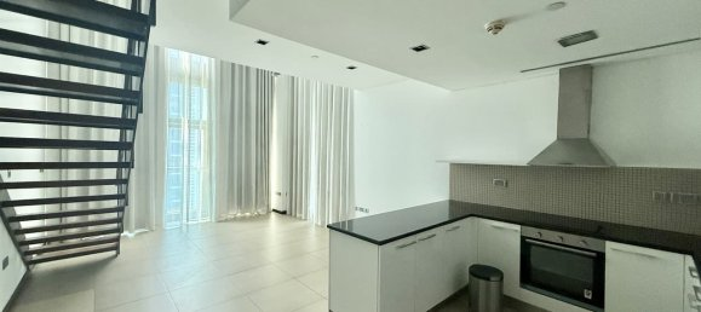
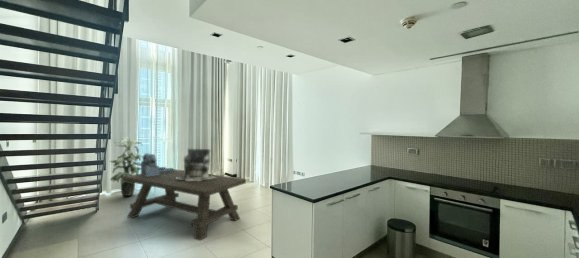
+ lion statue [140,152,174,176]
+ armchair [176,148,216,181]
+ dining table [123,168,247,241]
+ indoor plant [109,136,144,197]
